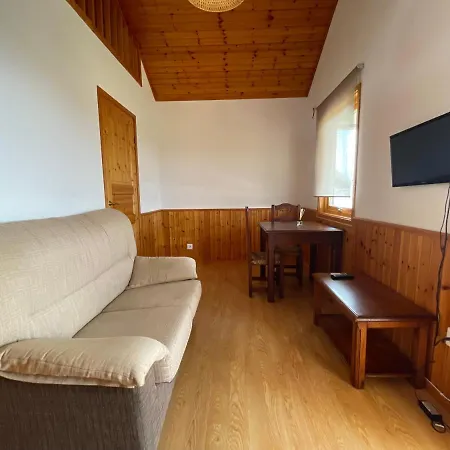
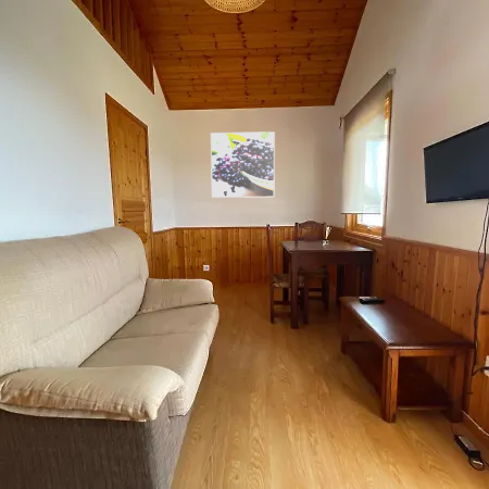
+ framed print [210,130,276,199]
